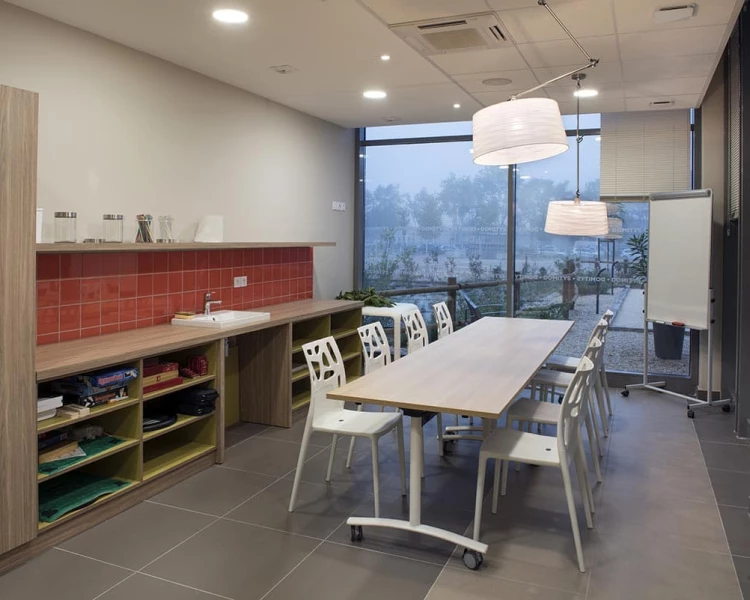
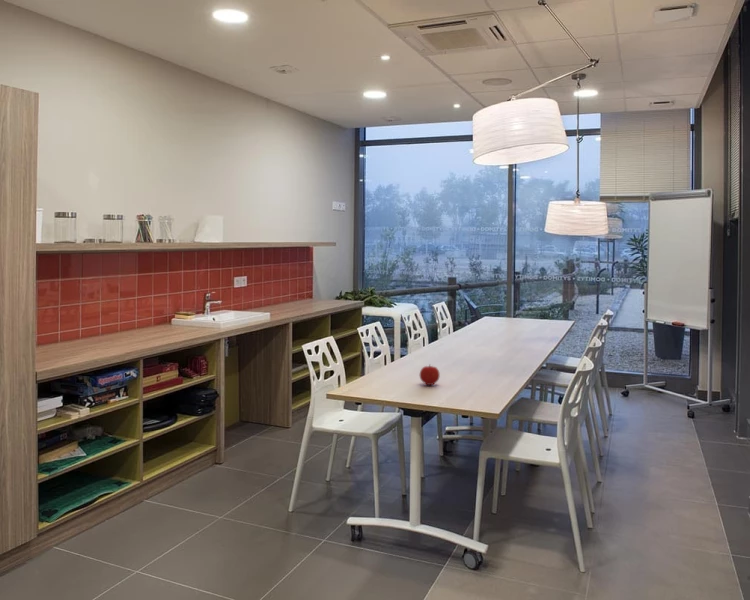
+ fruit [419,363,441,386]
